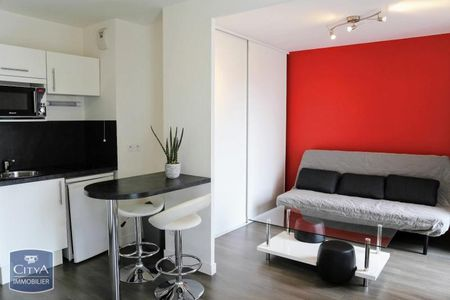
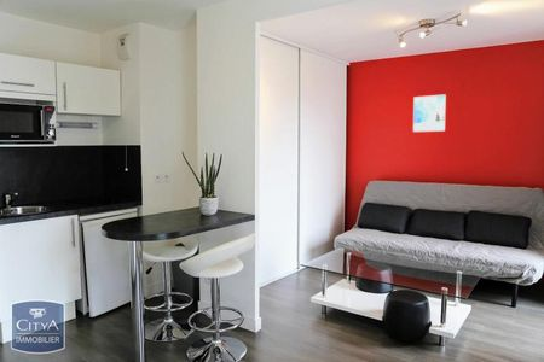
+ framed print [412,93,447,133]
